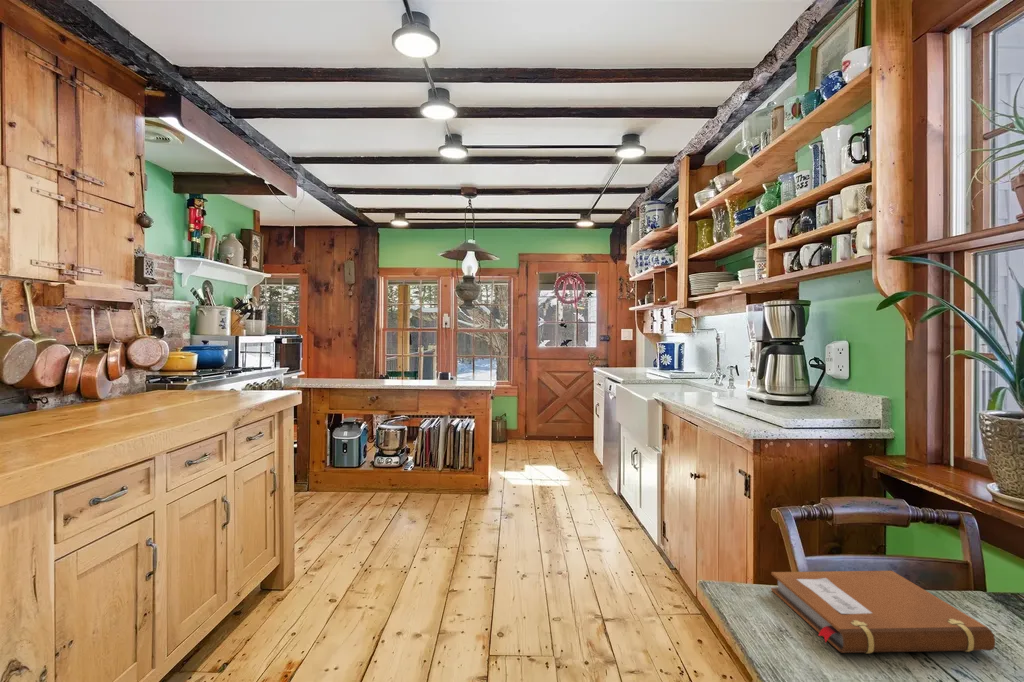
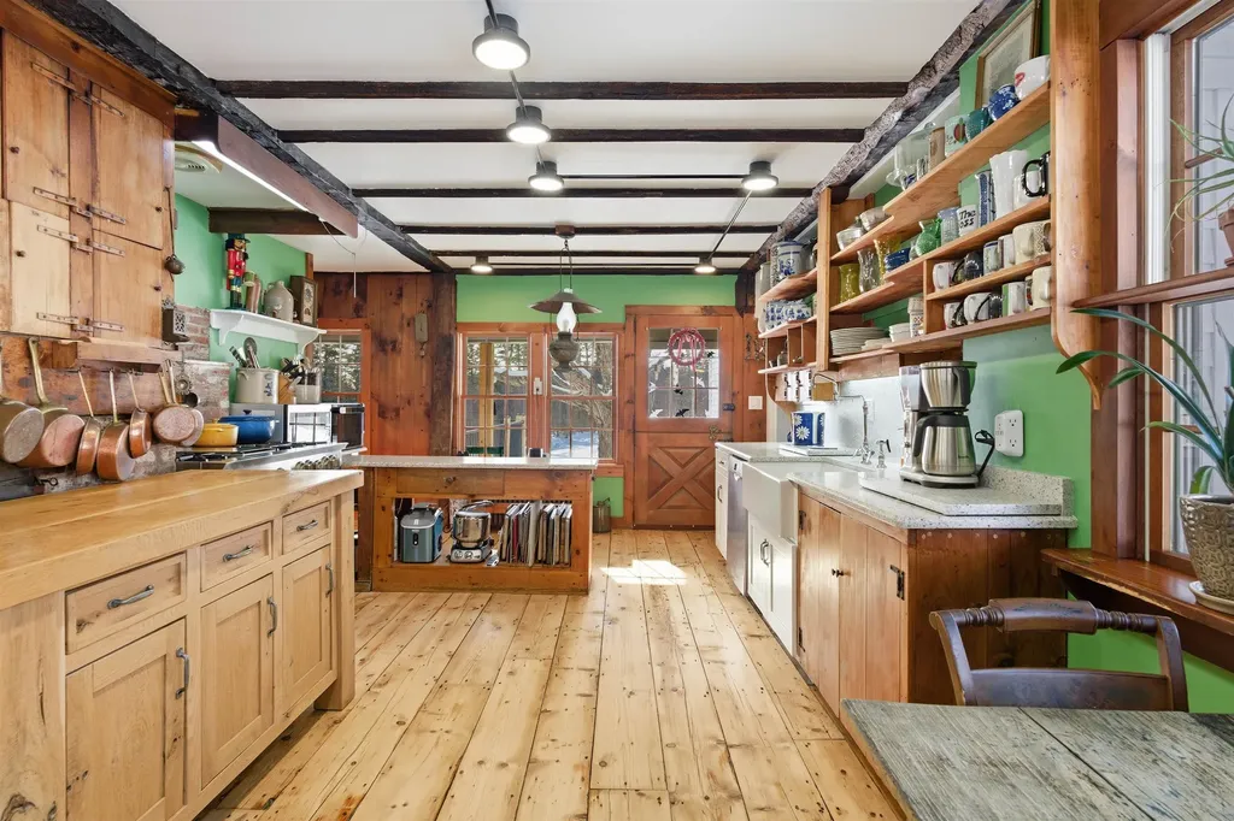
- notebook [770,570,996,654]
